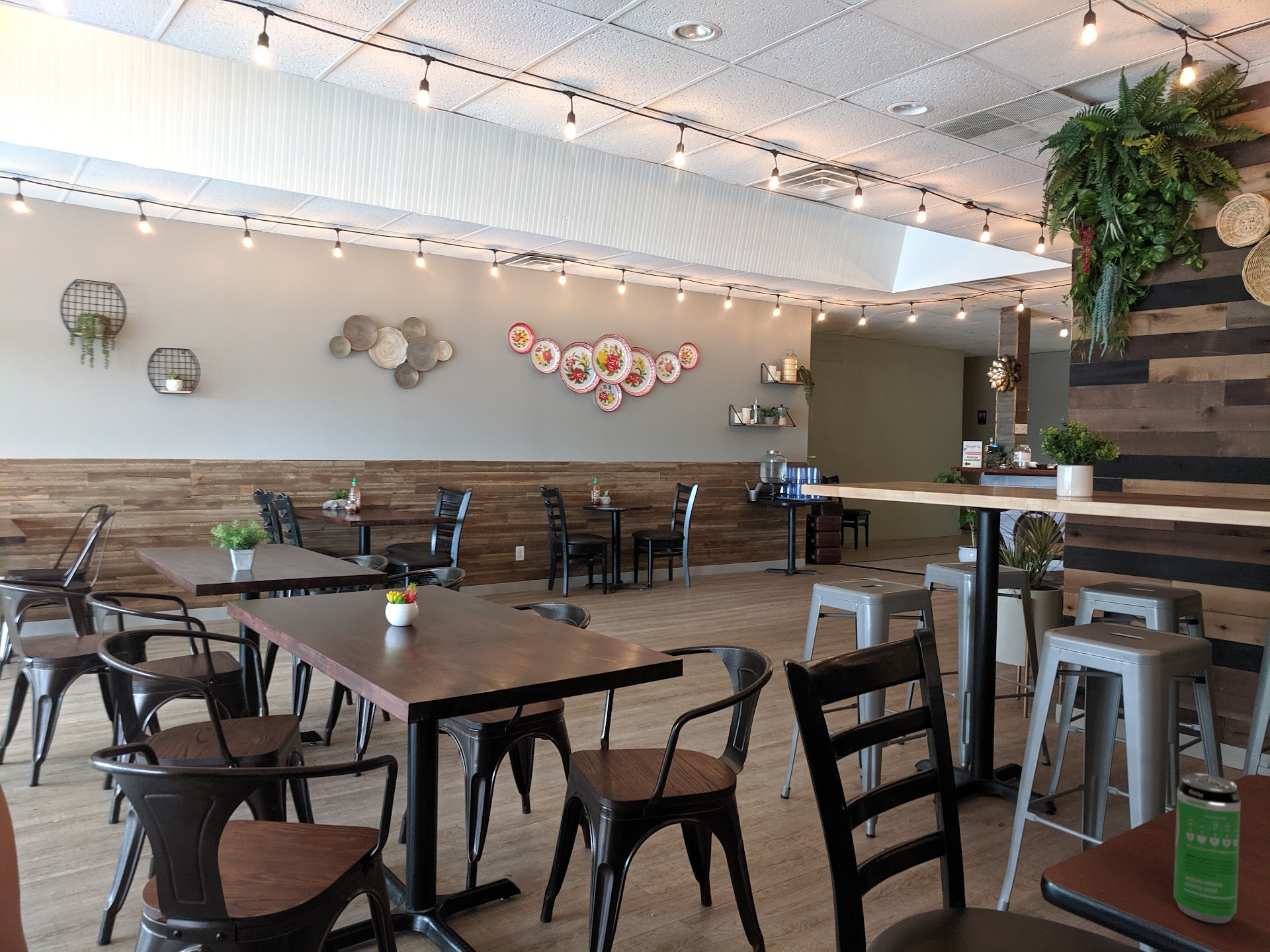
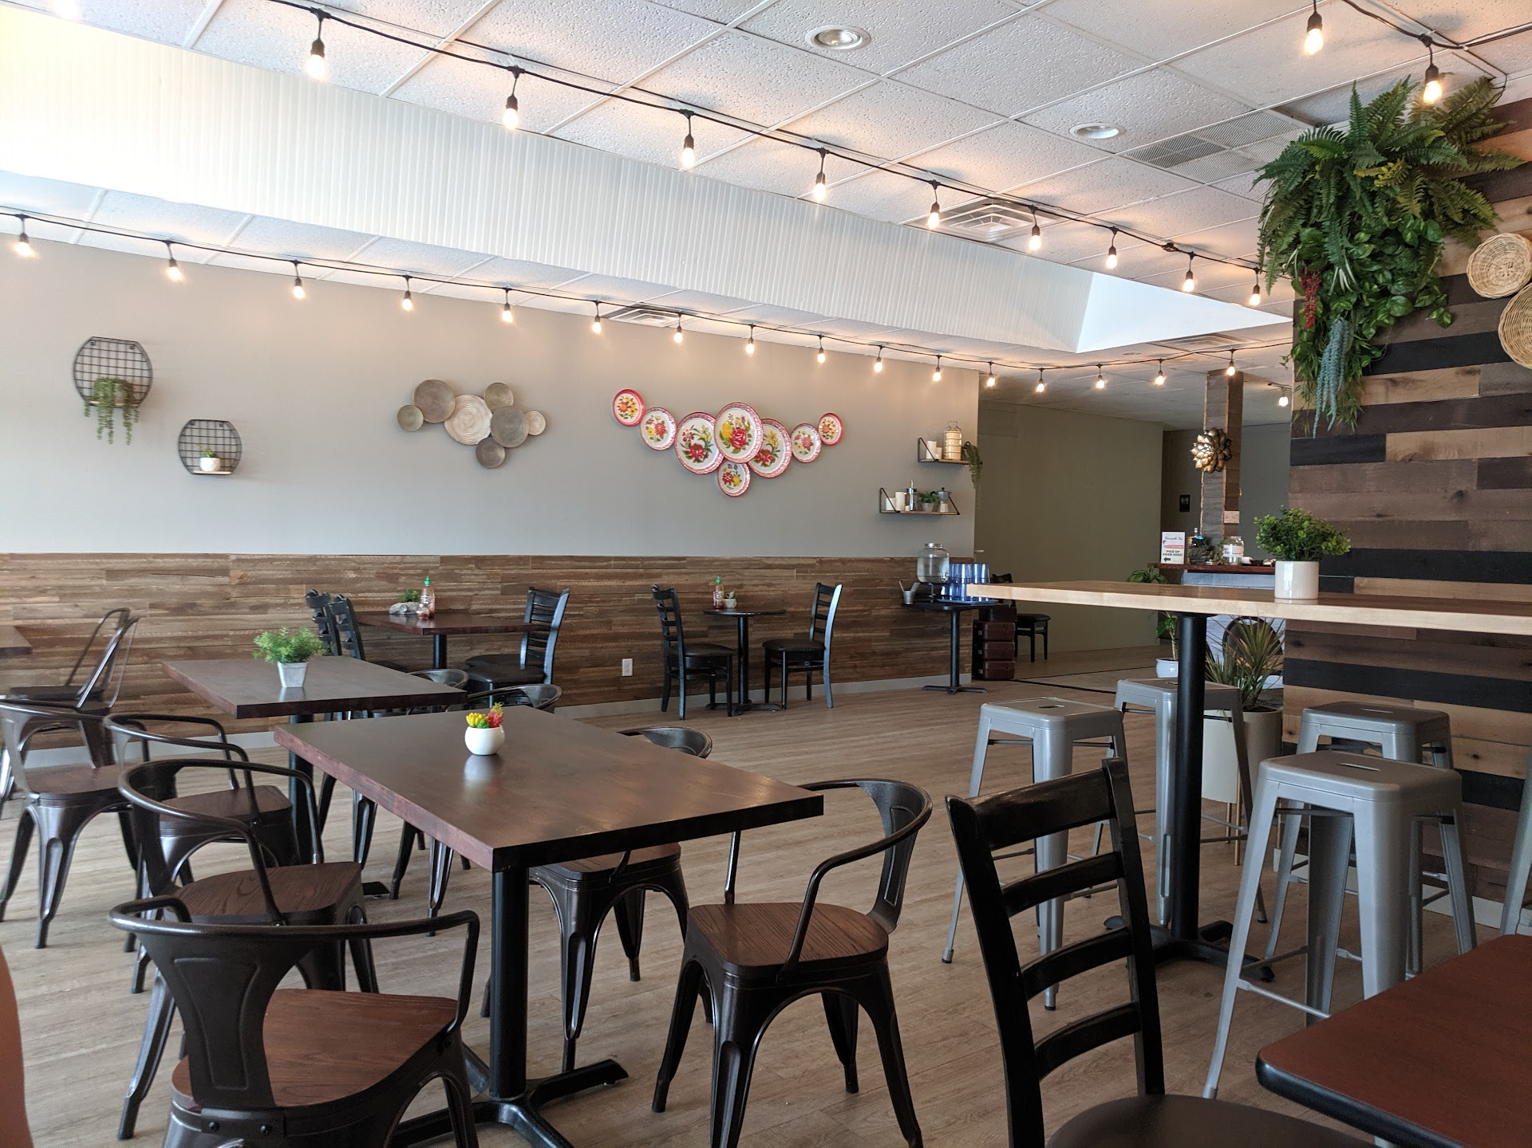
- beverage can [1173,772,1242,924]
